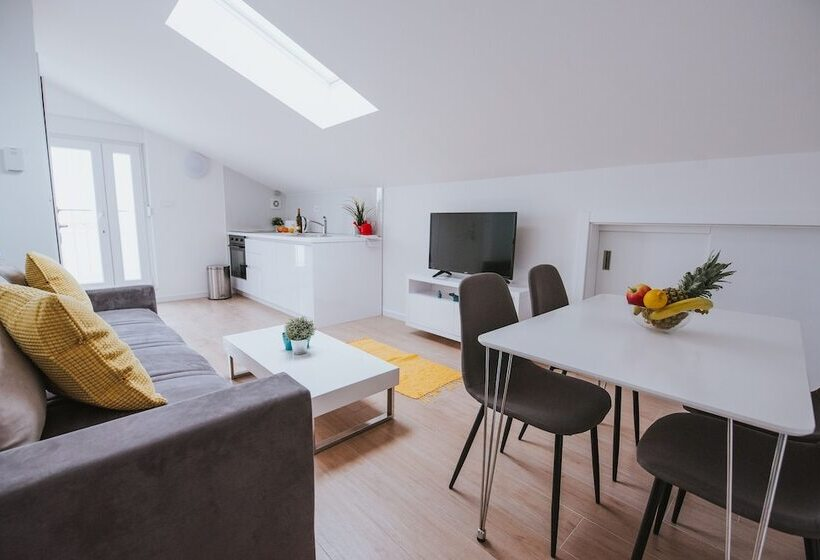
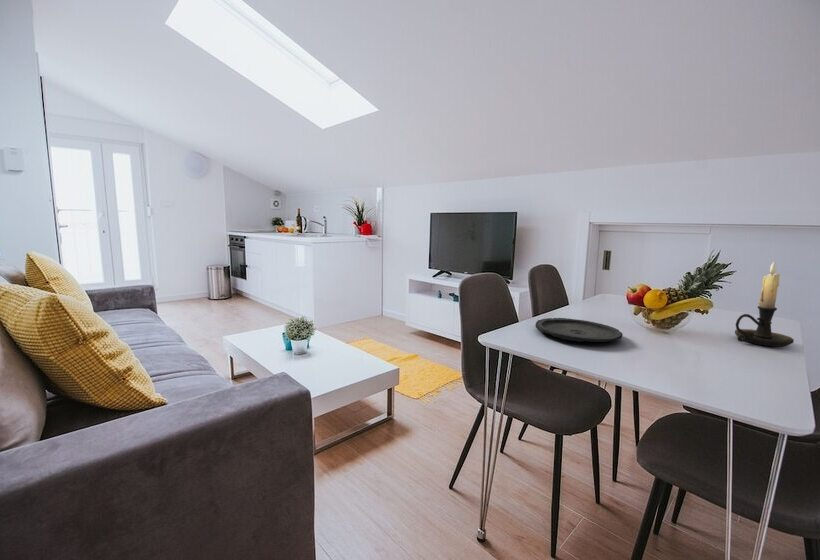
+ candle holder [734,260,795,348]
+ plate [534,317,624,343]
